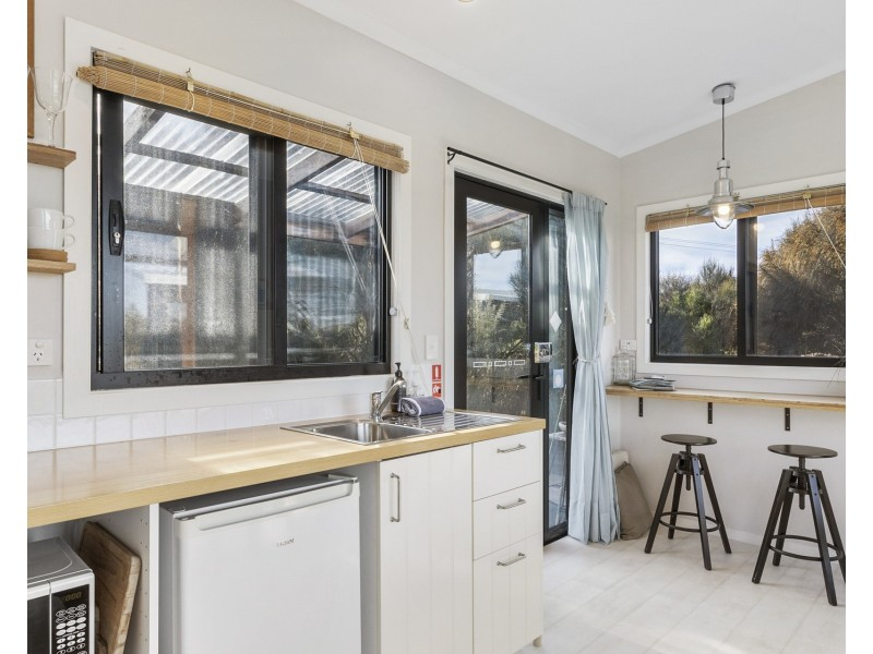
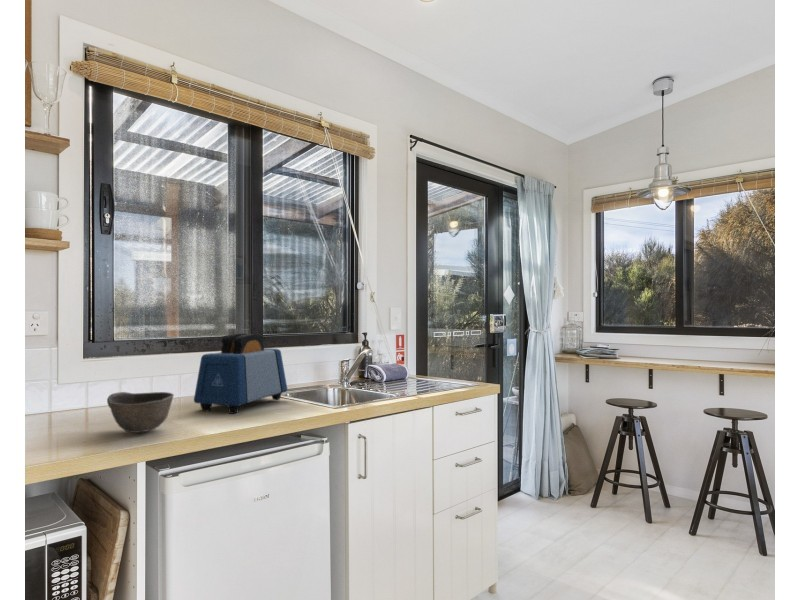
+ bowl [106,391,175,434]
+ toaster [193,332,288,415]
